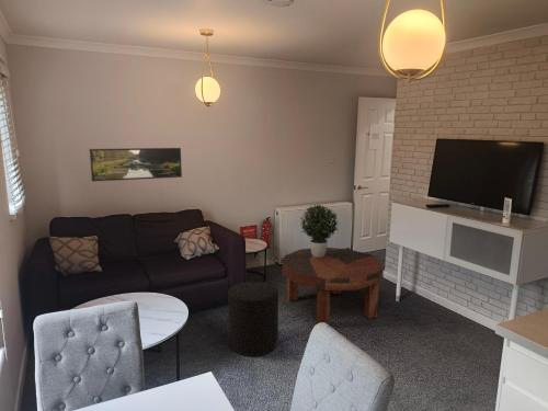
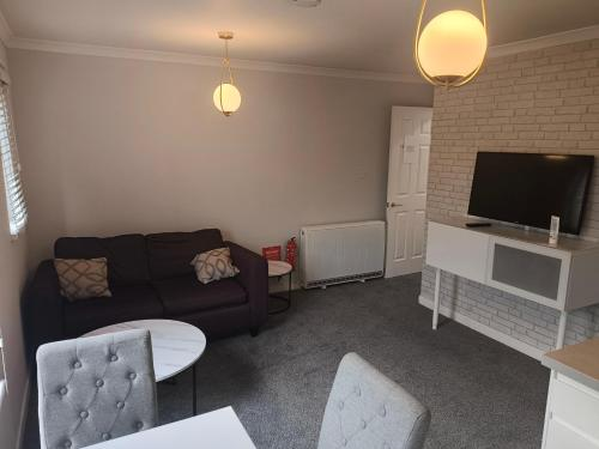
- coffee table [282,247,384,327]
- potted plant [299,204,340,259]
- stool [227,281,279,357]
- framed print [89,147,183,183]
